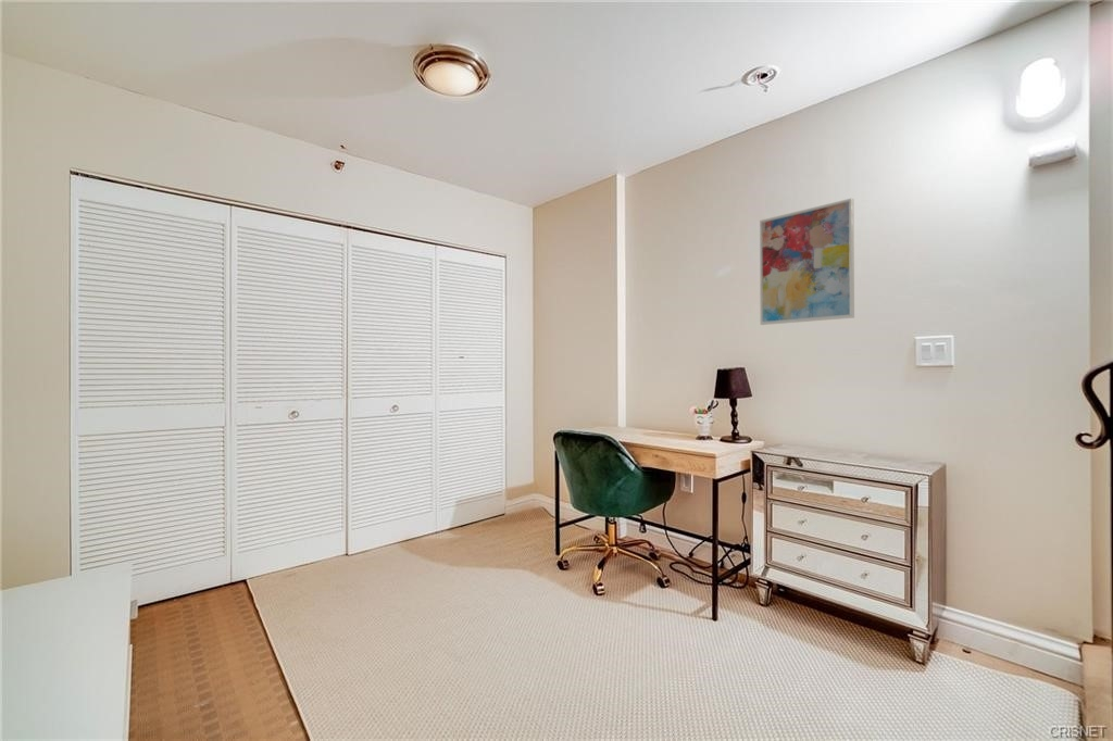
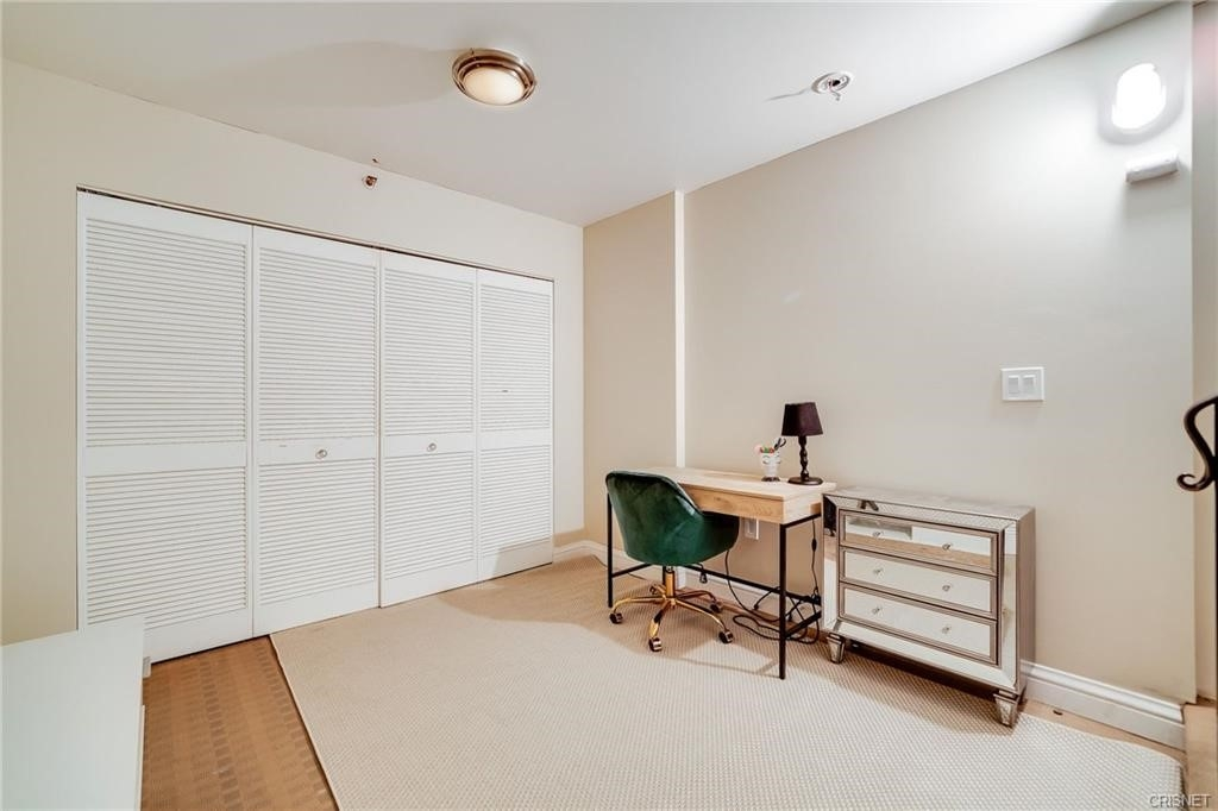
- wall art [759,197,855,326]
